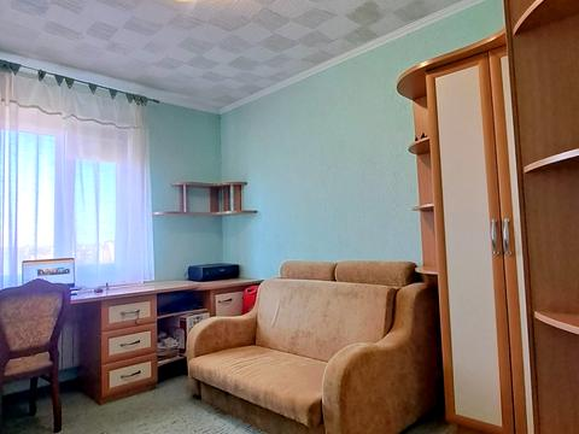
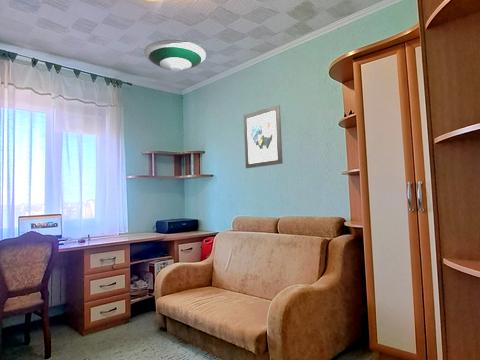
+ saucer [143,39,207,72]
+ wall art [243,104,284,169]
